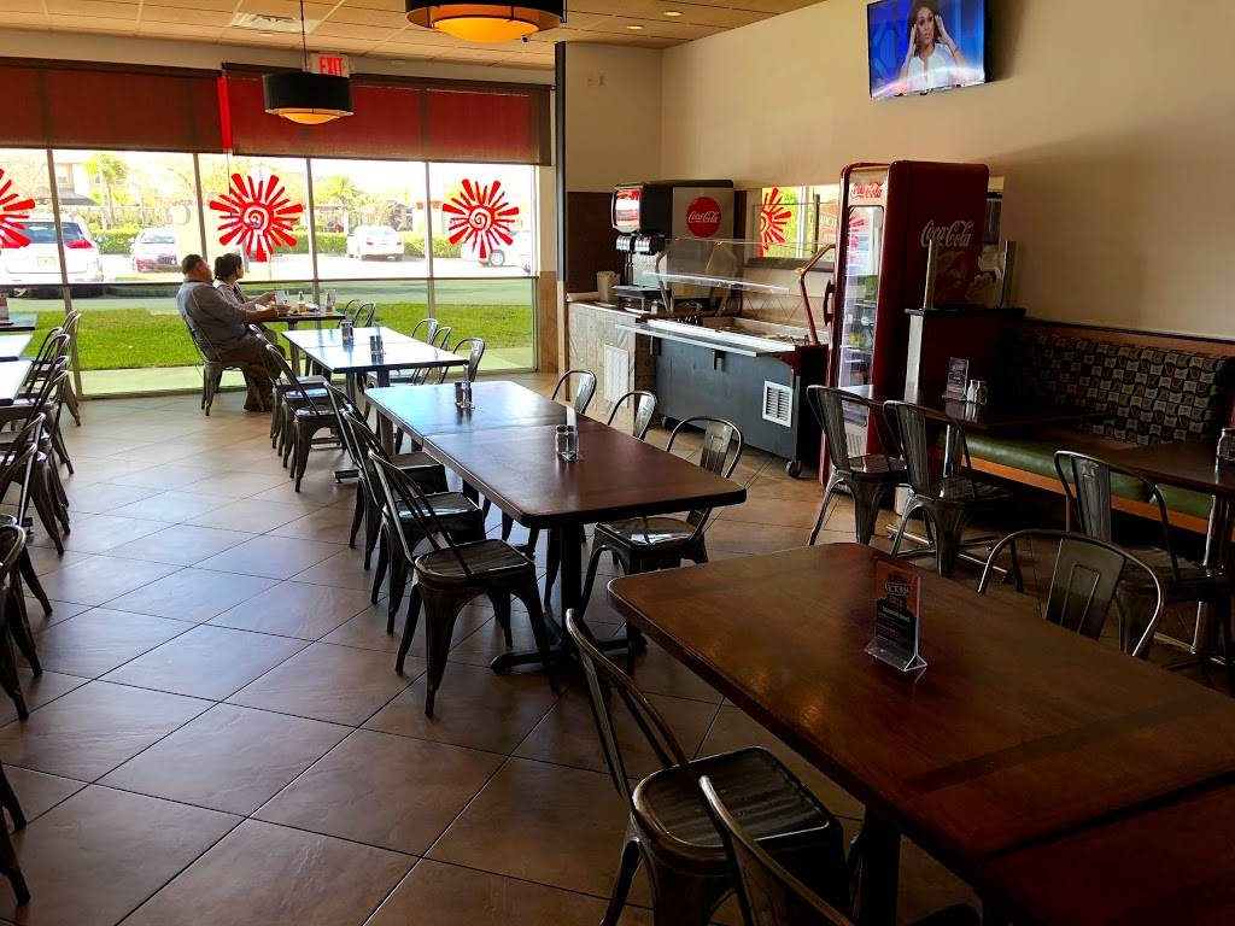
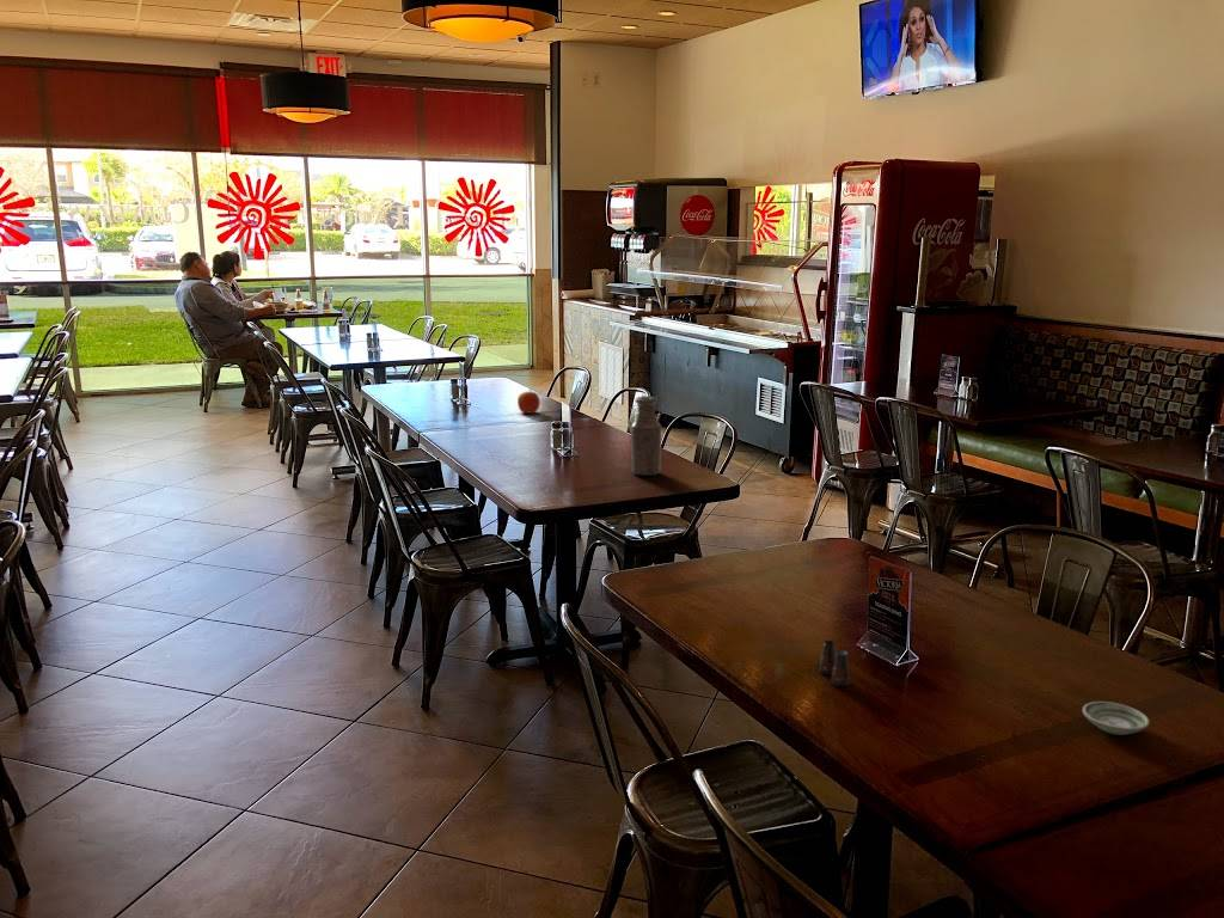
+ saucer [1082,700,1151,736]
+ salt shaker [815,639,851,687]
+ bottle [630,396,662,477]
+ apple [516,388,541,415]
